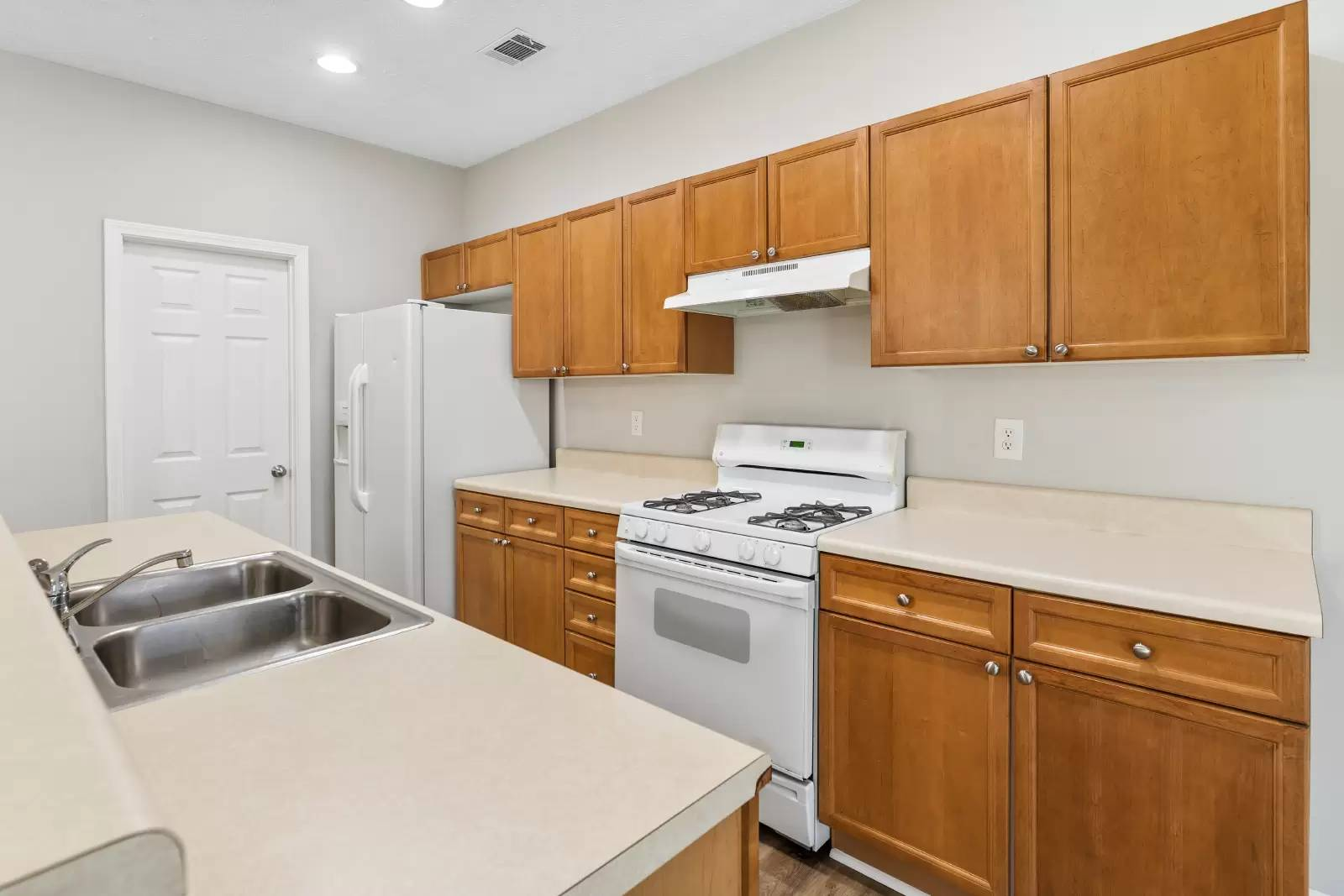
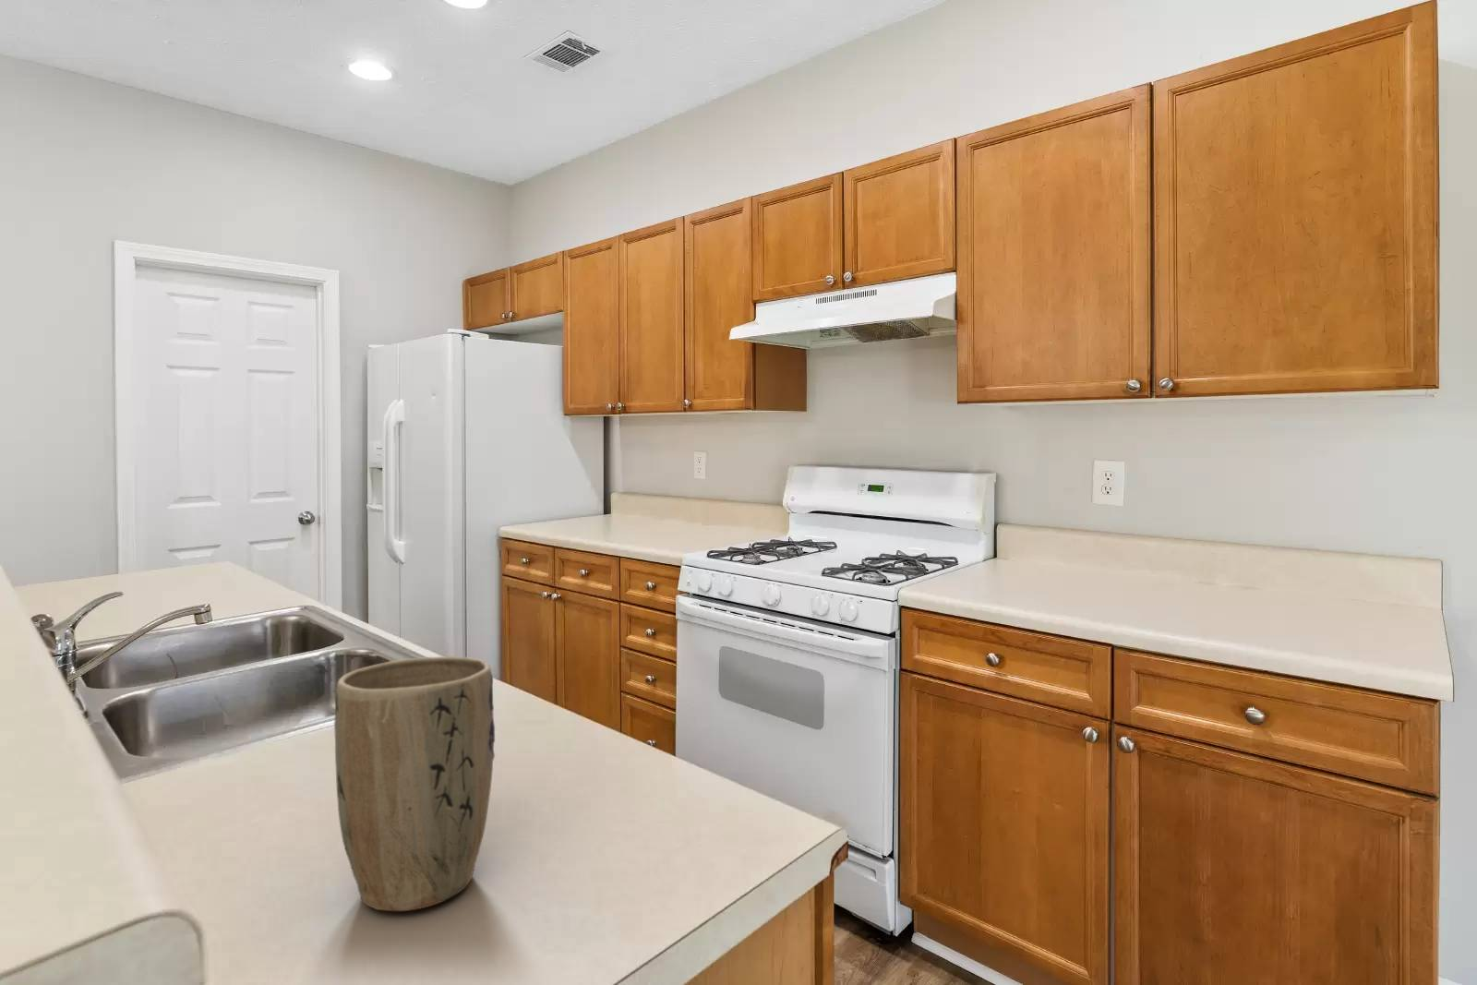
+ plant pot [333,655,496,912]
